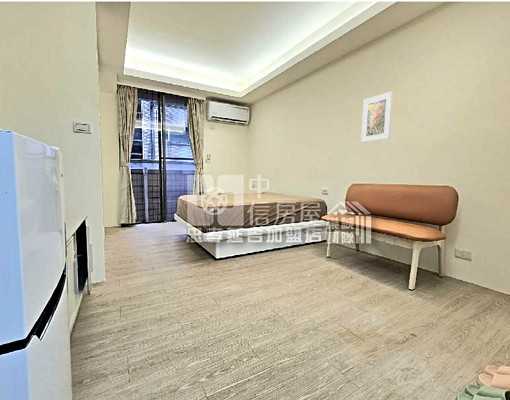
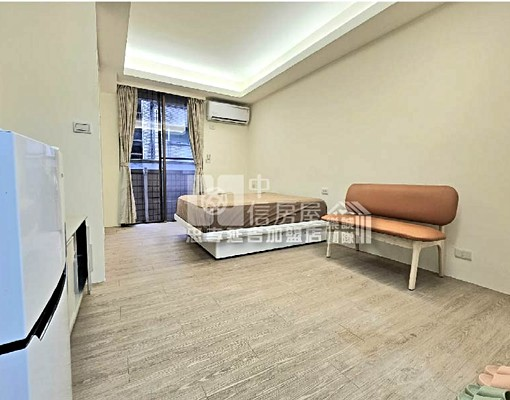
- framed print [360,91,394,143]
